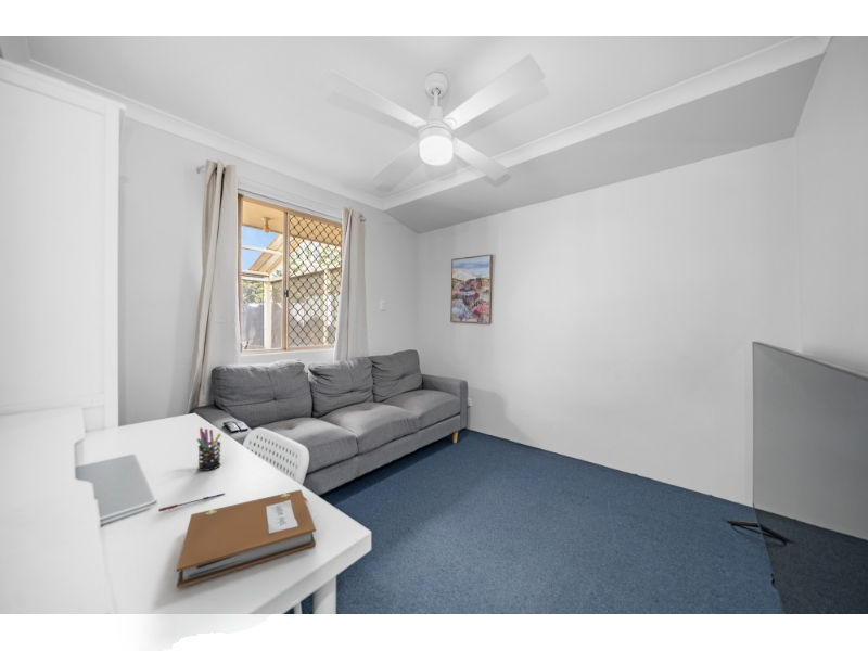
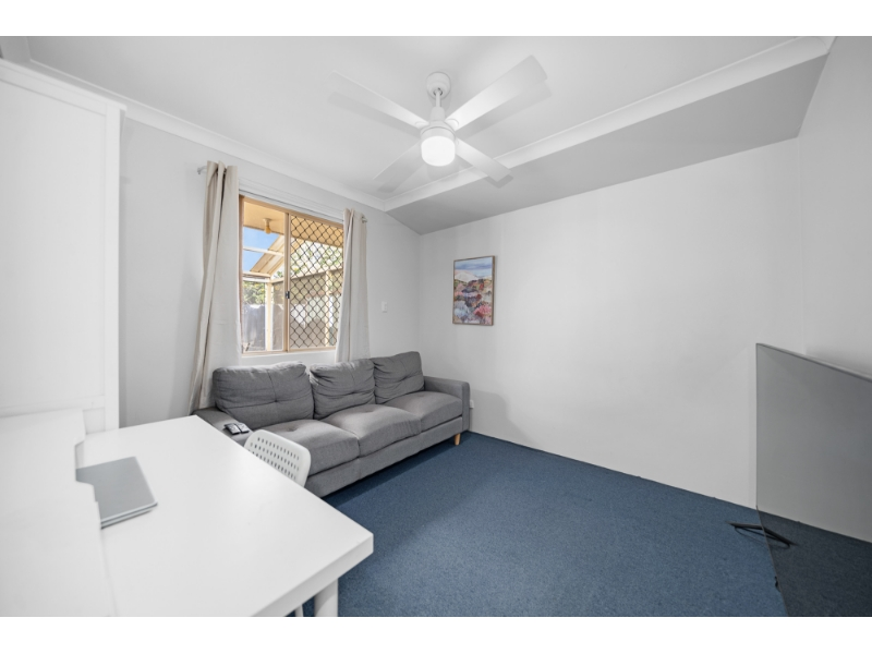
- notebook [176,489,317,589]
- pen [158,493,226,512]
- pen holder [196,426,222,472]
